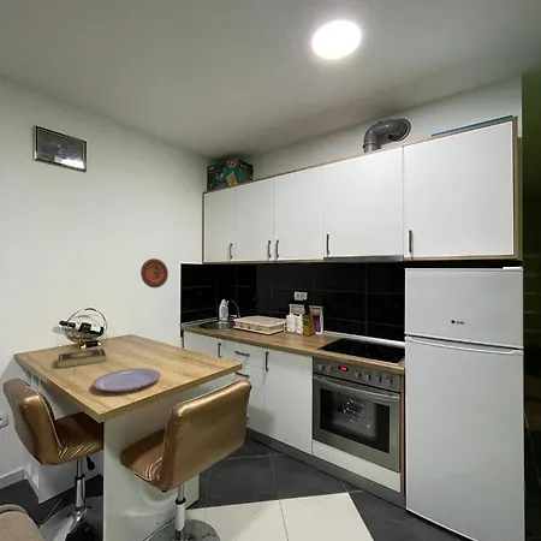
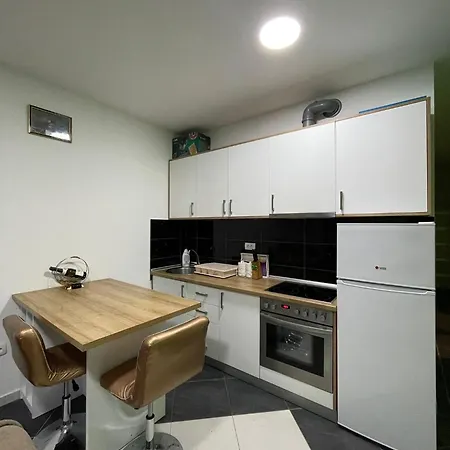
- decorative plate [139,257,170,289]
- book [57,347,107,369]
- plate [91,368,161,393]
